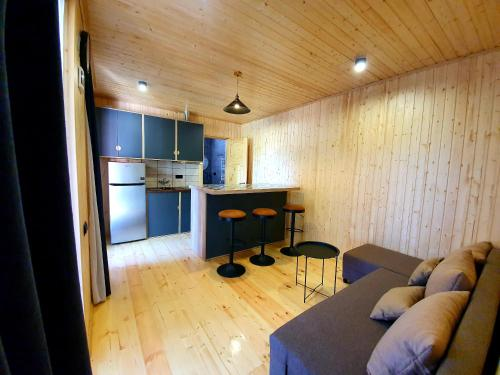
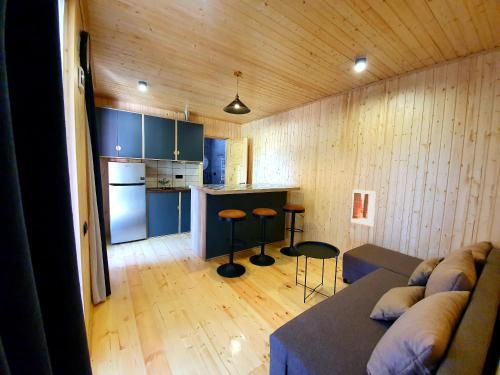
+ wall art [350,188,377,228]
